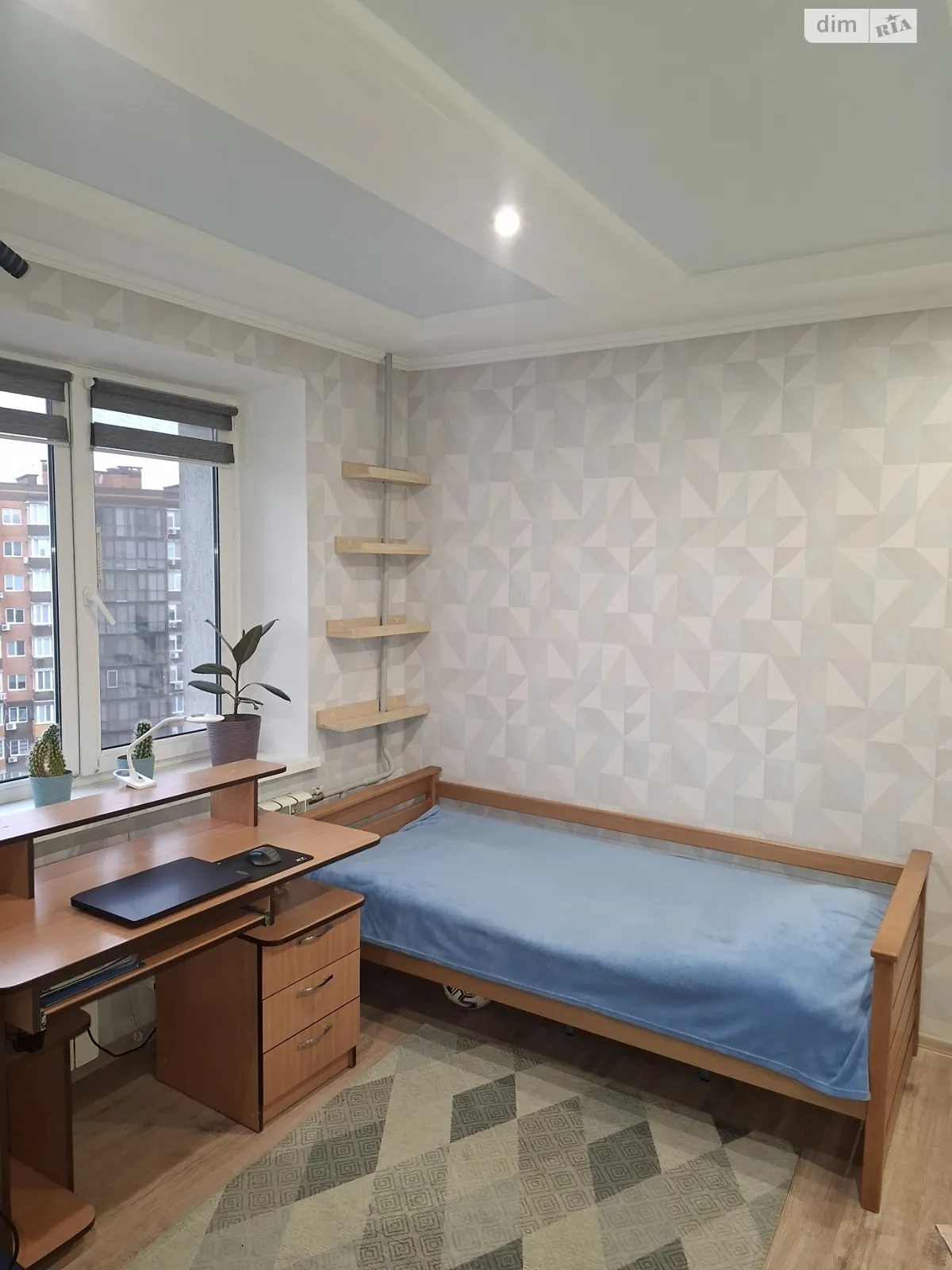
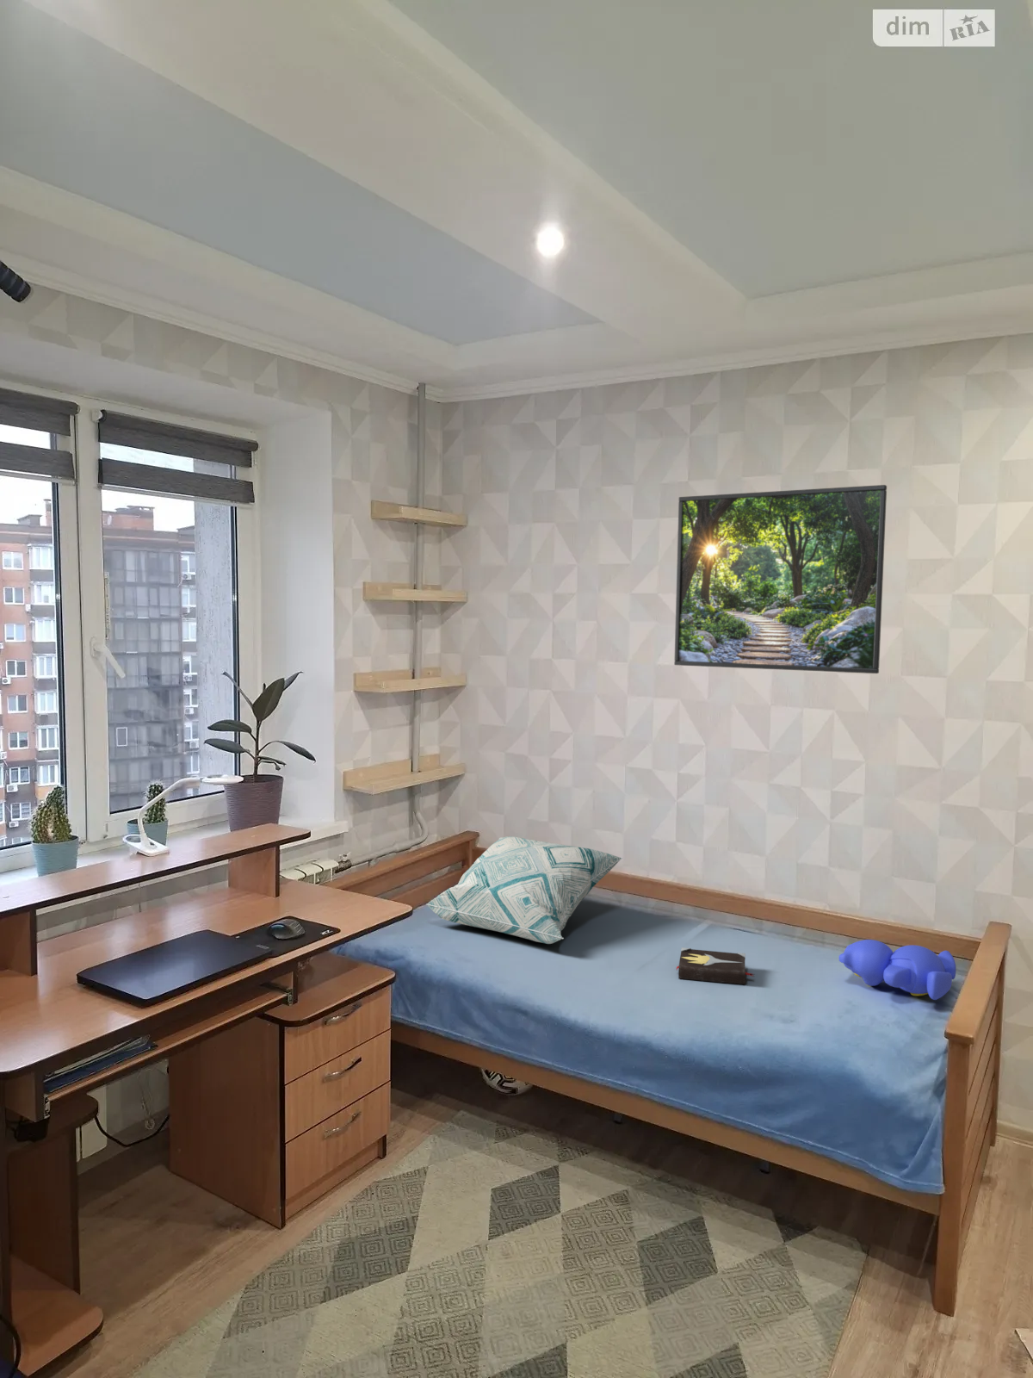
+ hardback book [676,946,756,985]
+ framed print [673,484,888,675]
+ decorative pillow [425,835,623,945]
+ bear [839,939,957,1000]
